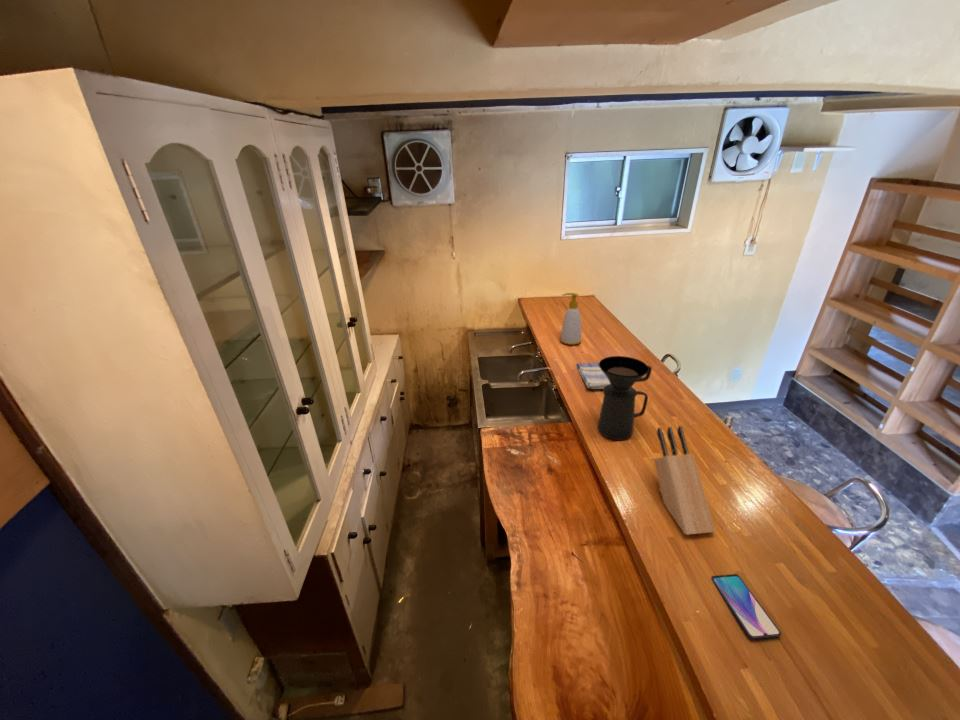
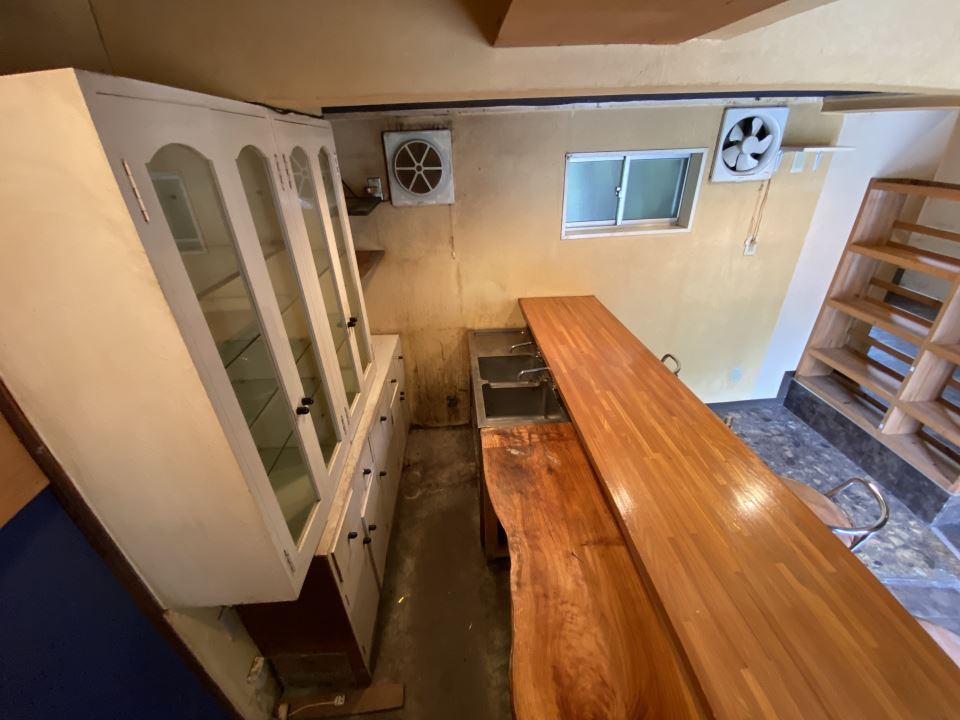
- soap bottle [559,292,583,346]
- smartphone [710,573,782,640]
- knife block [653,425,716,536]
- coffee maker [597,355,653,441]
- dish towel [576,362,610,390]
